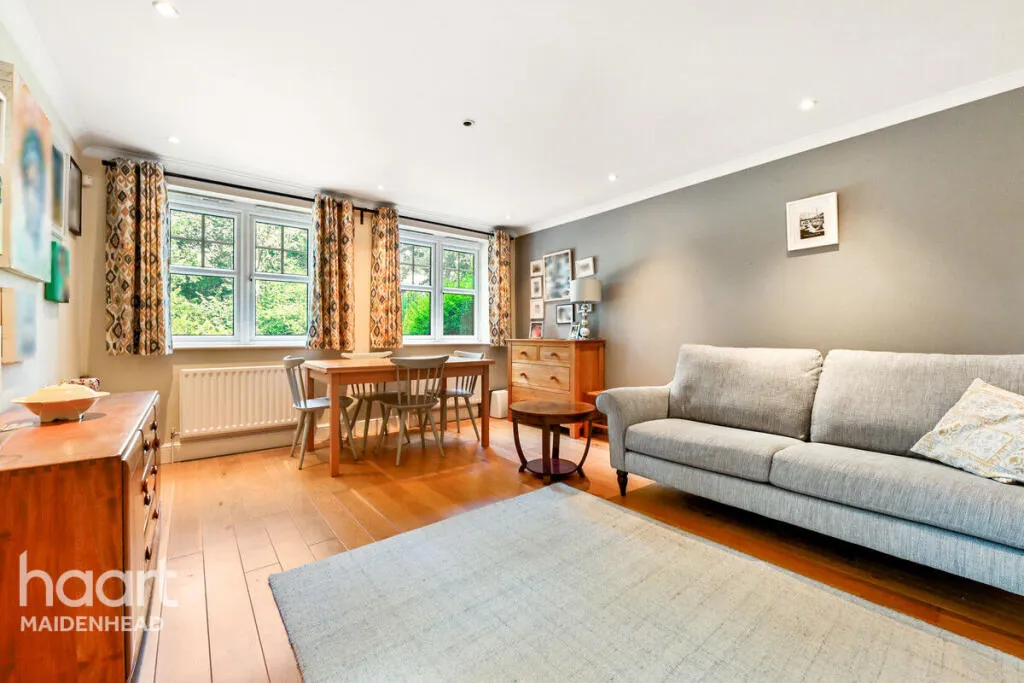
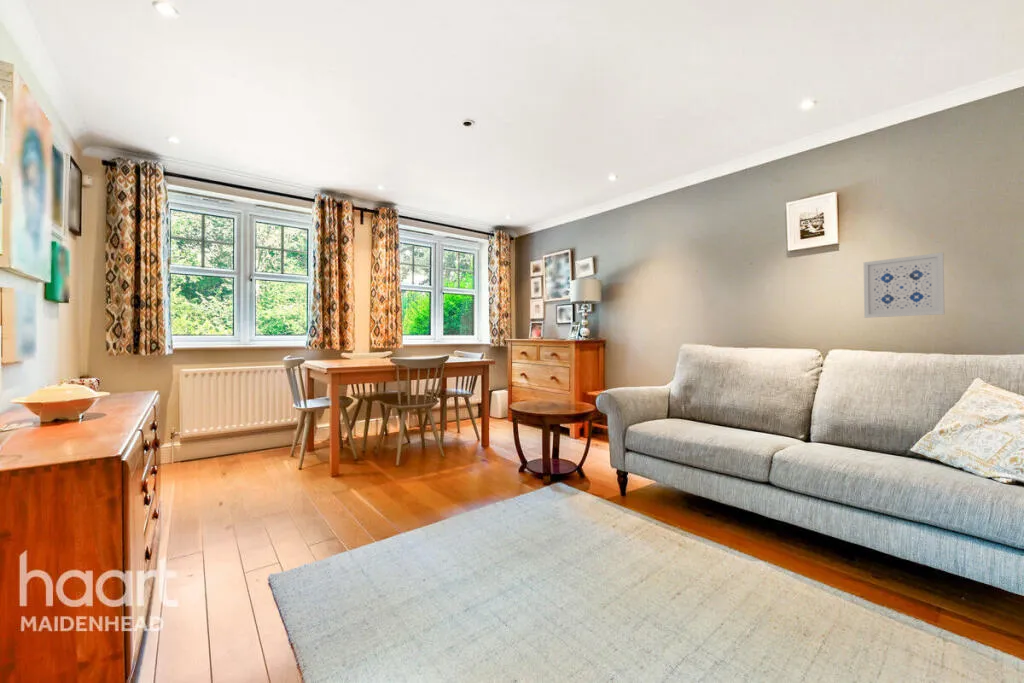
+ wall art [863,251,945,319]
